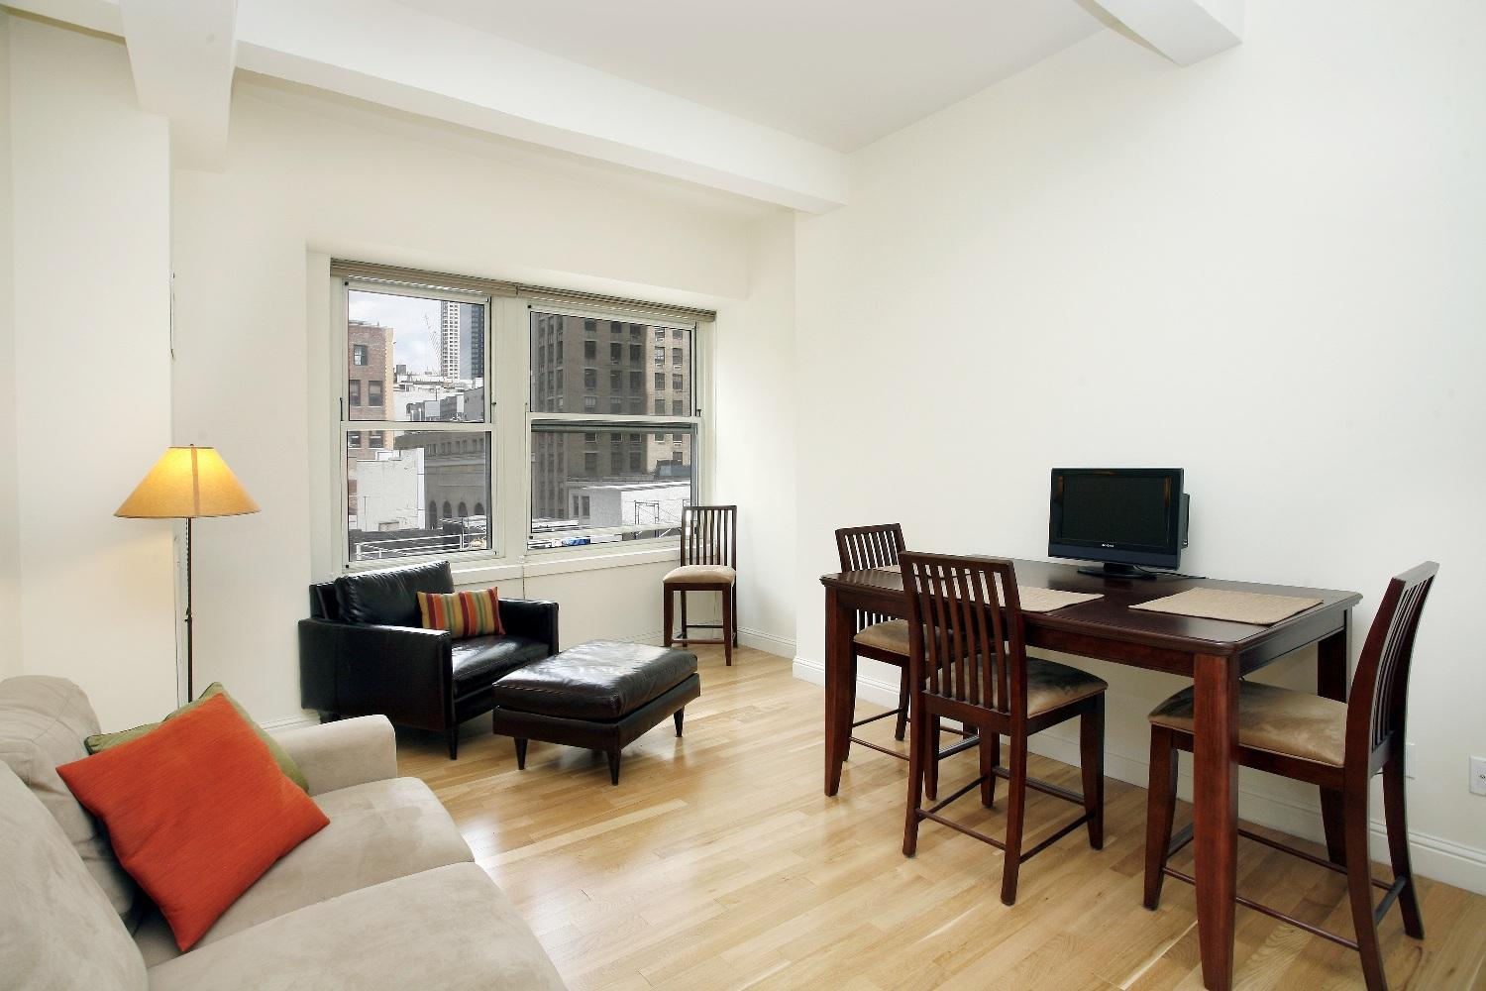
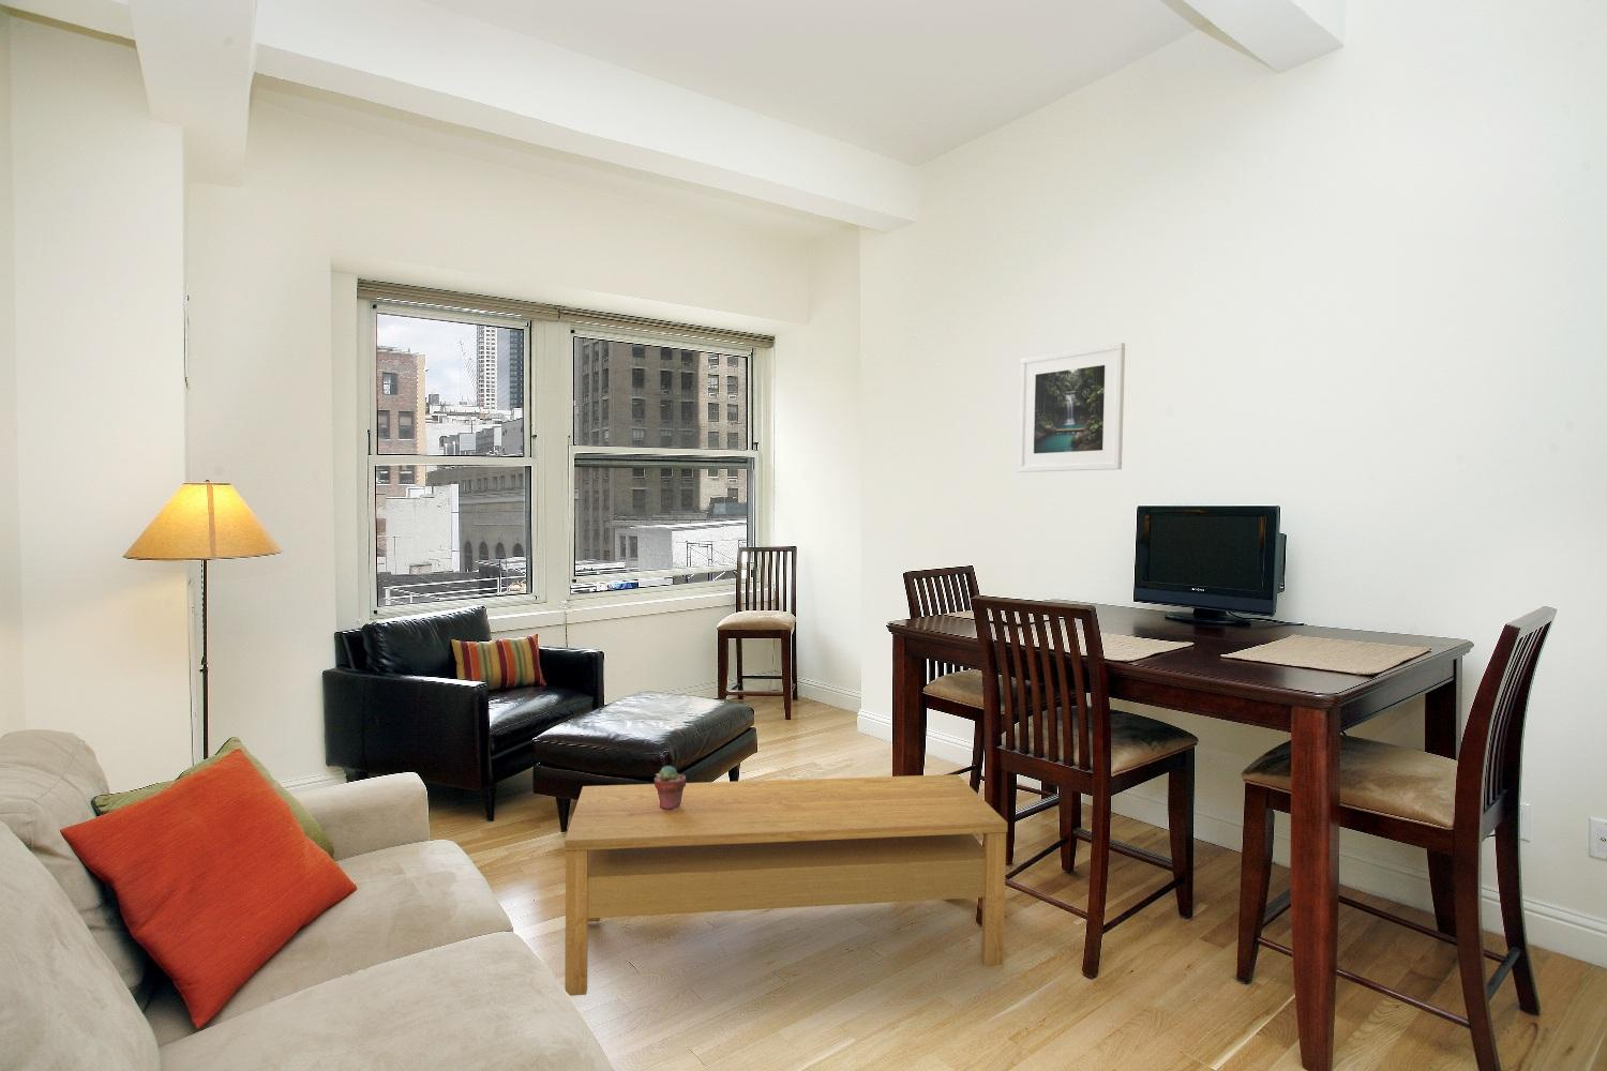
+ coffee table [563,773,1008,997]
+ potted succulent [654,765,686,810]
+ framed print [1018,342,1126,473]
